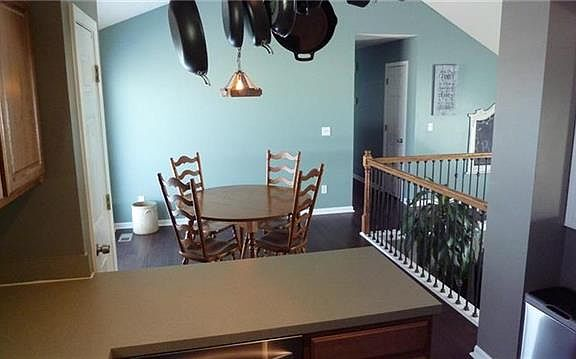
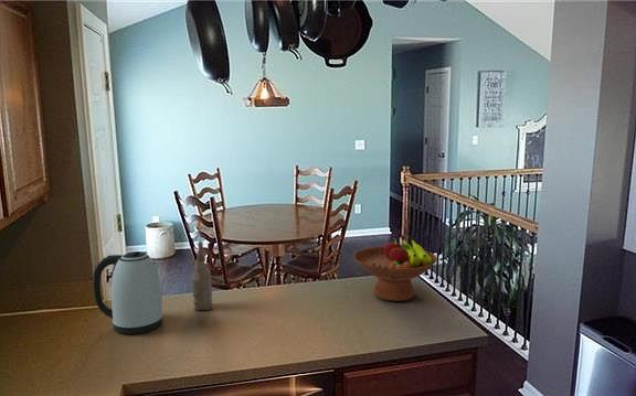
+ kettle [93,250,163,335]
+ bottle [191,239,214,311]
+ fruit bowl [351,234,438,302]
